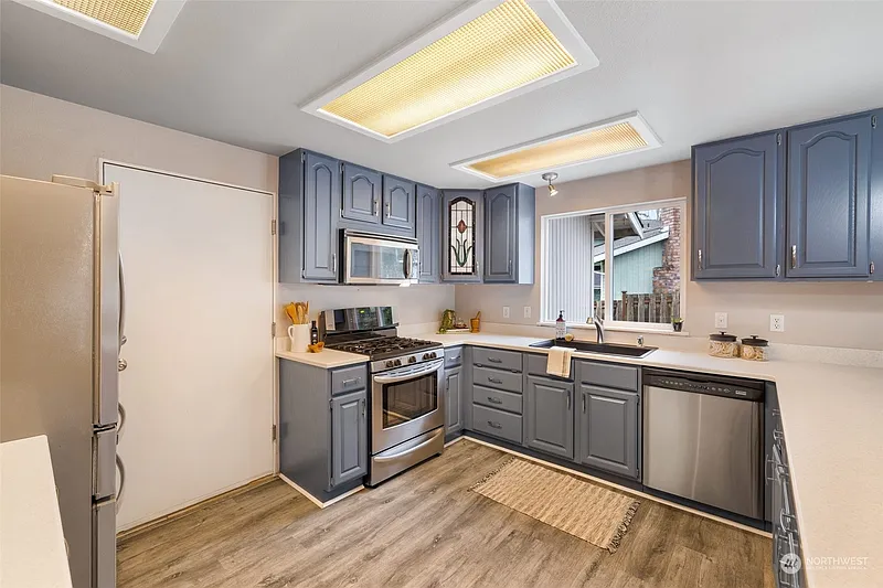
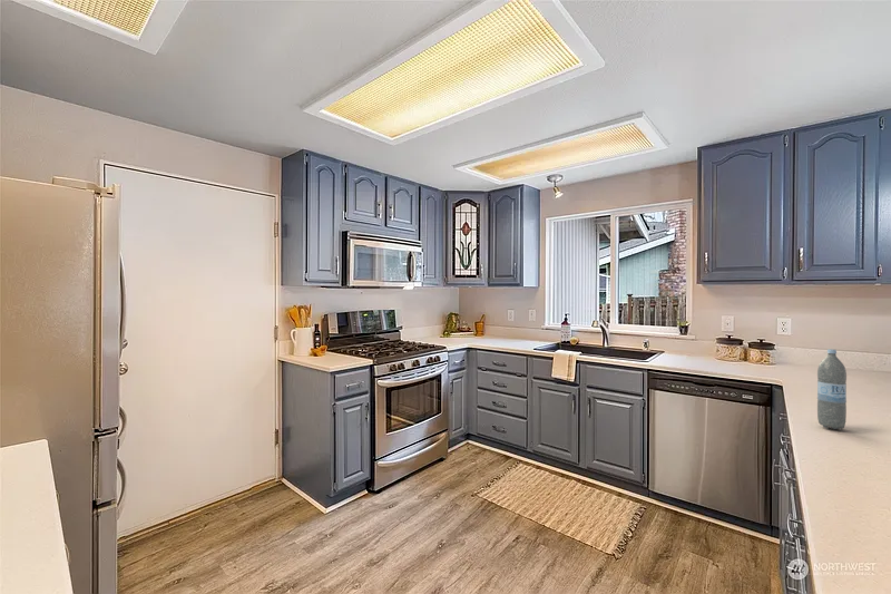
+ water bottle [816,348,848,430]
